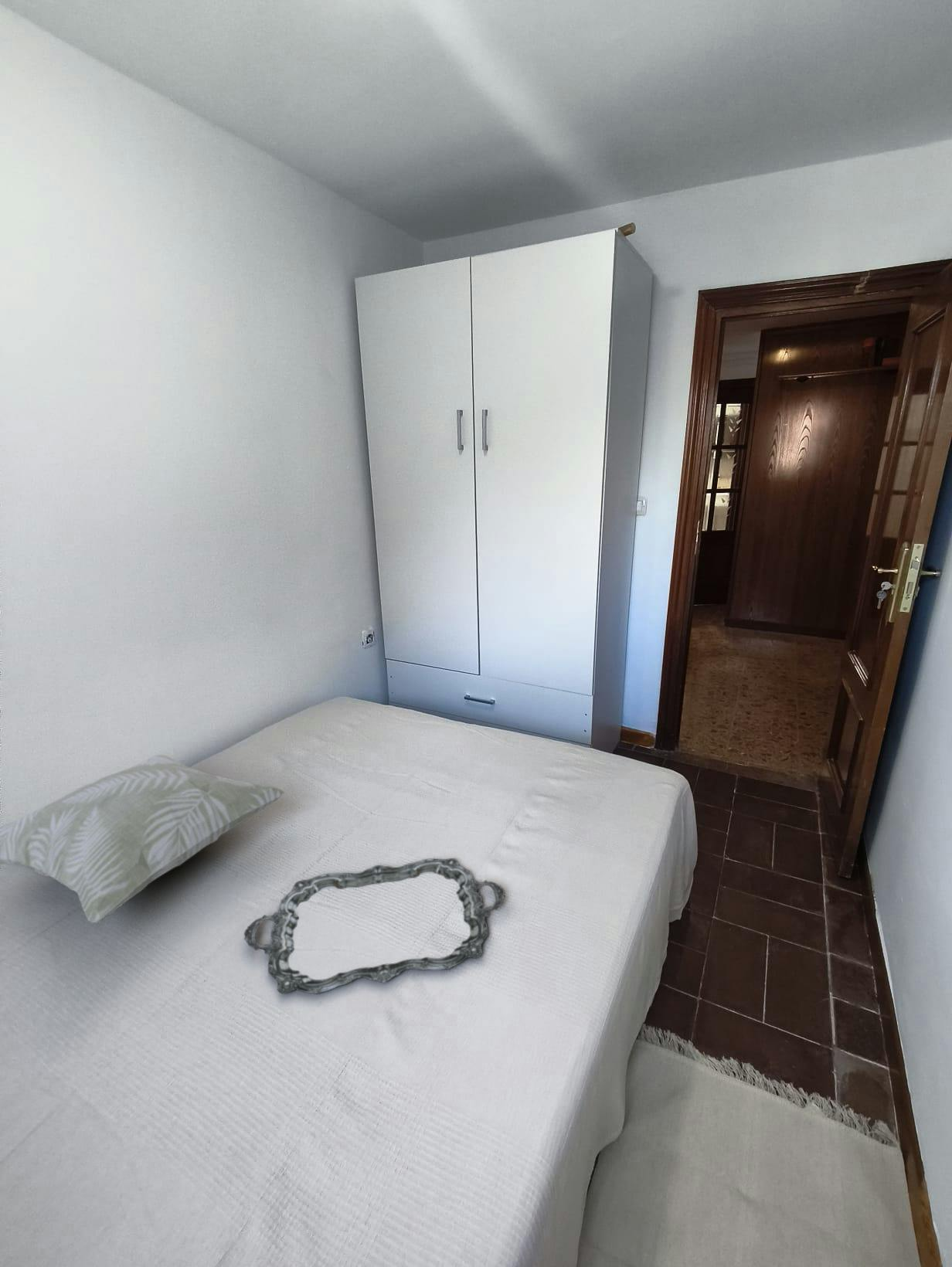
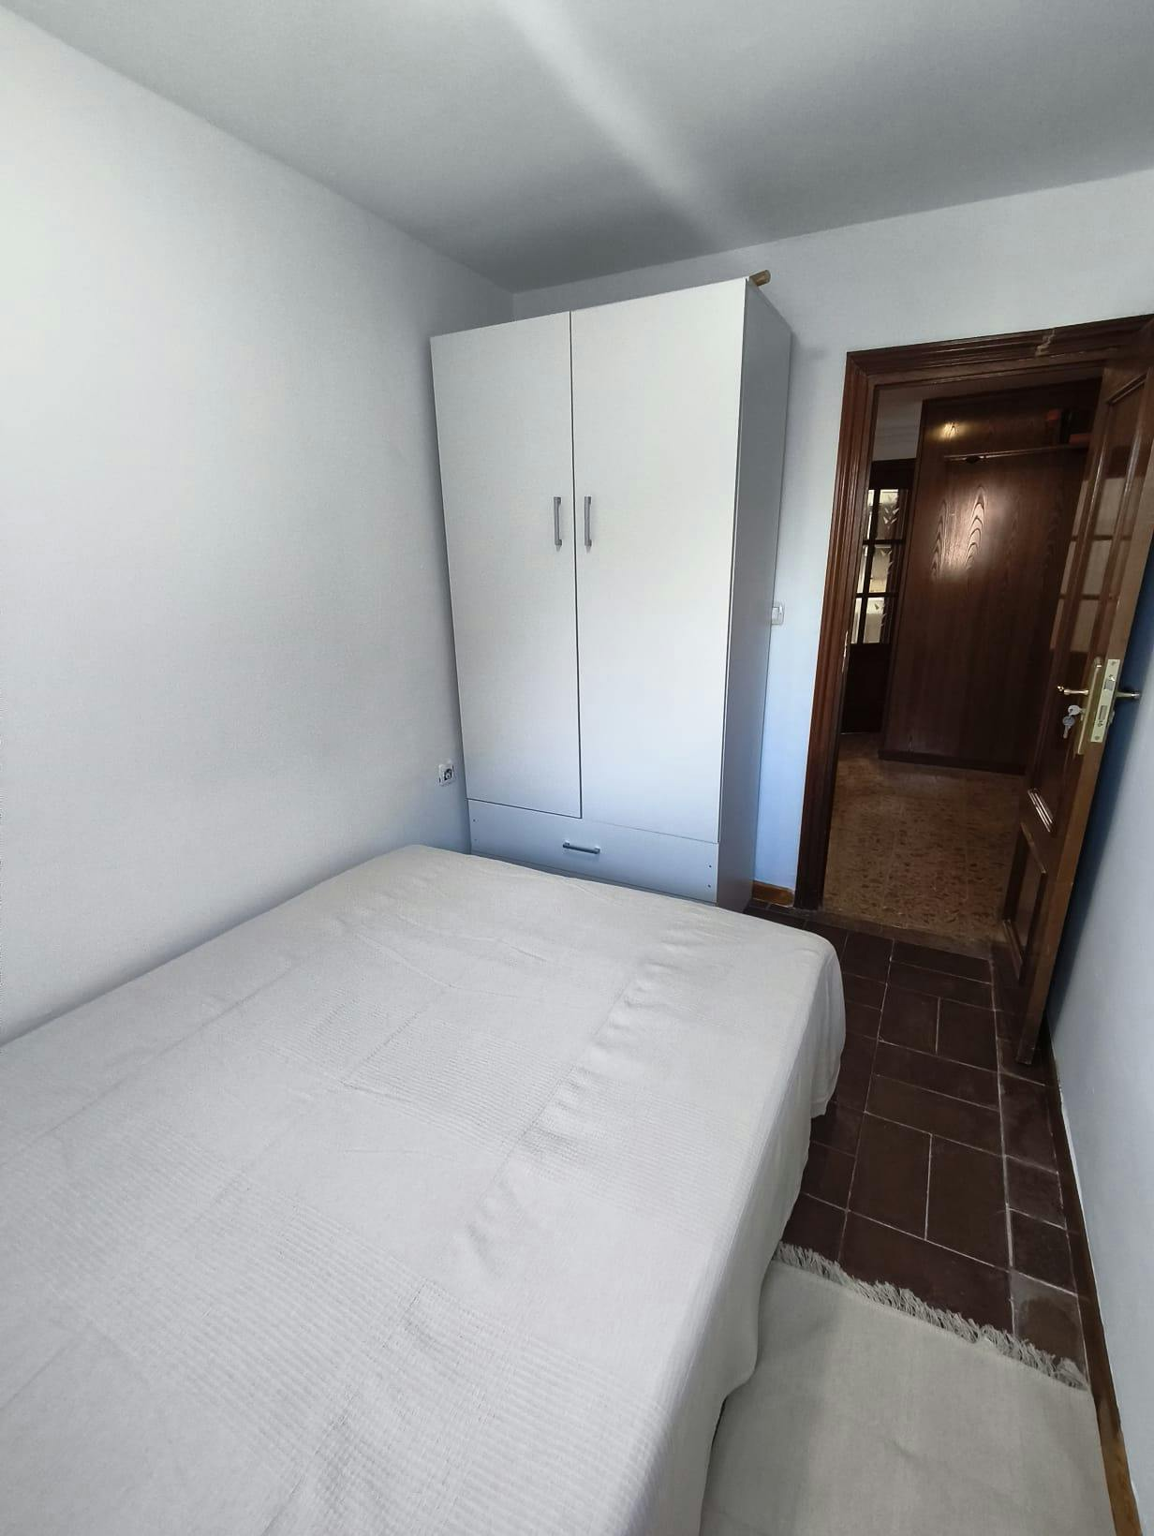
- serving tray [243,858,505,994]
- decorative pillow [0,754,286,924]
